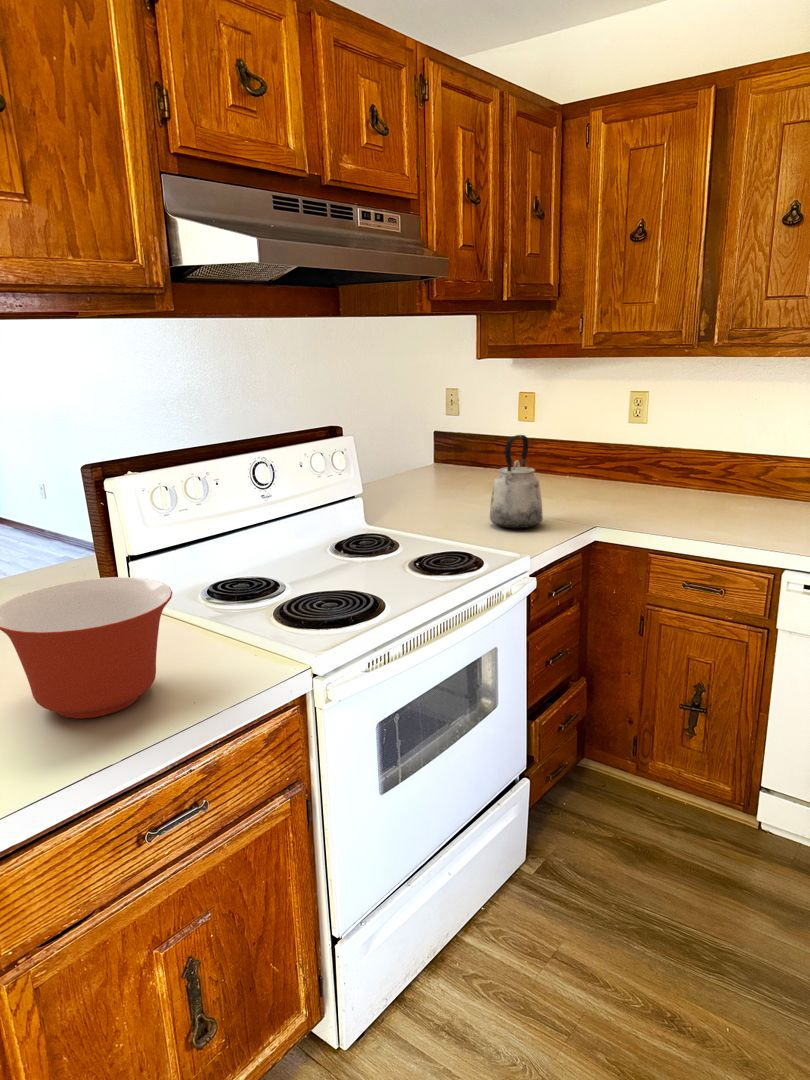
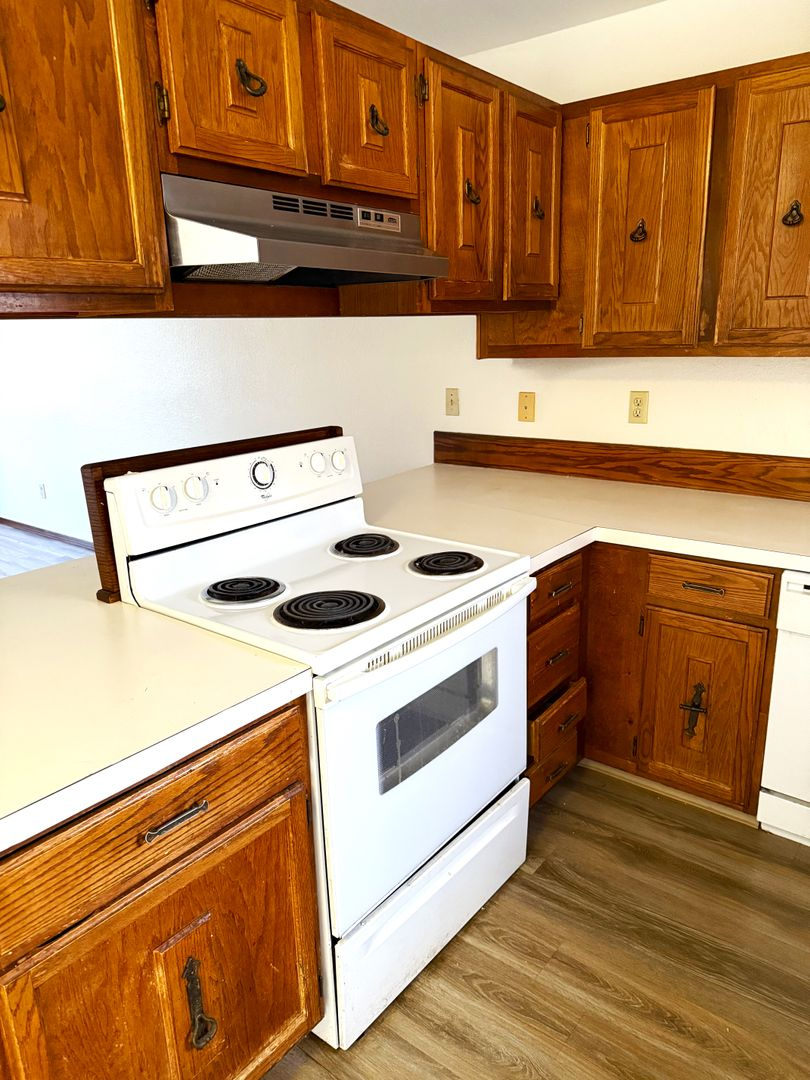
- mixing bowl [0,576,173,720]
- kettle [489,434,544,529]
